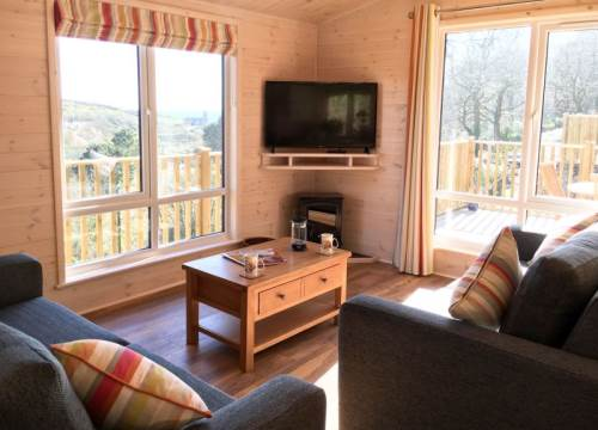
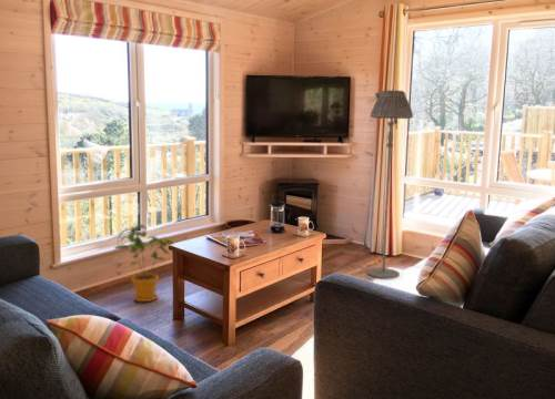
+ floor lamp [366,89,414,279]
+ house plant [113,224,175,303]
